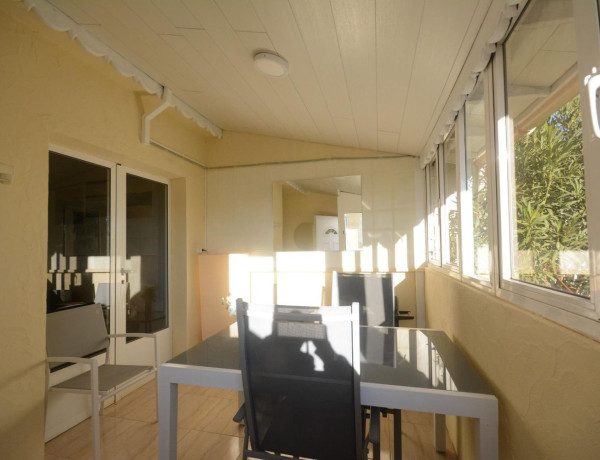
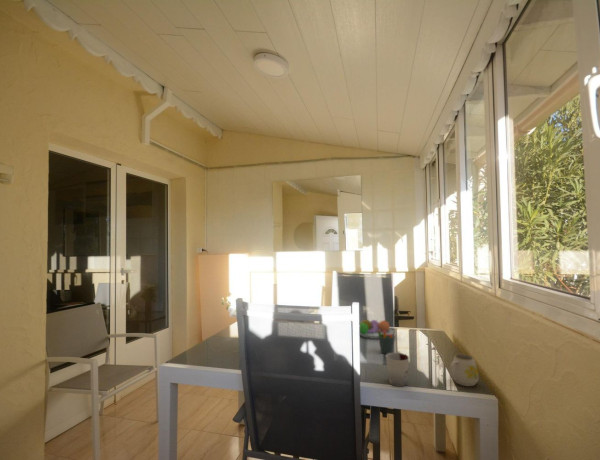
+ mug [449,353,480,387]
+ pen holder [378,327,396,355]
+ cup [385,352,410,388]
+ fruit bowl [359,317,393,340]
